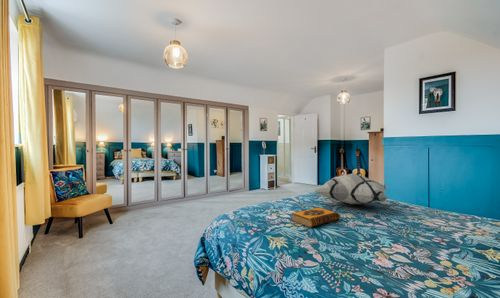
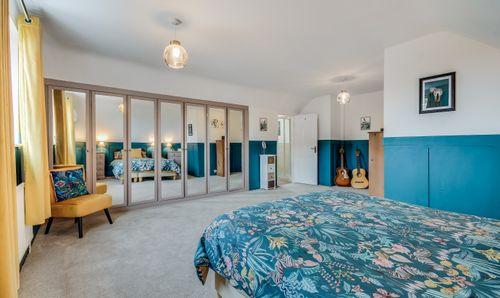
- hardback book [290,207,341,229]
- decorative pillow [313,173,390,205]
